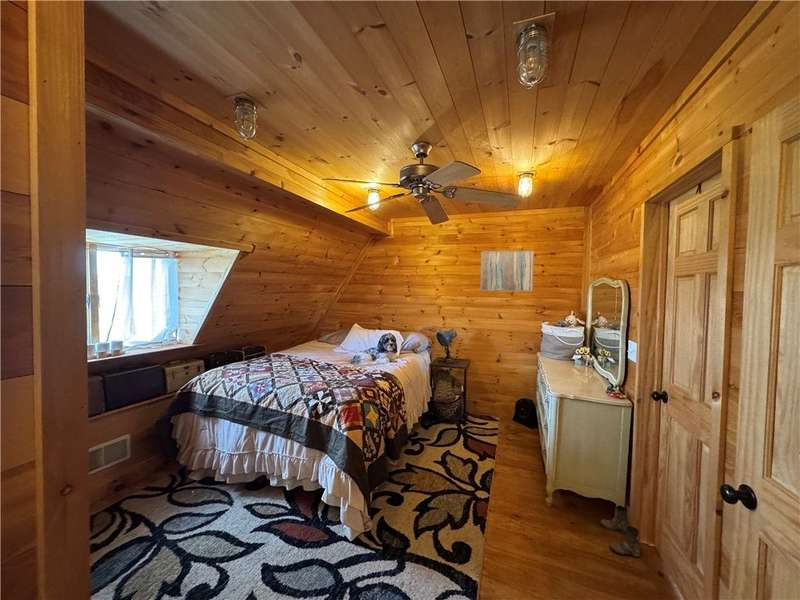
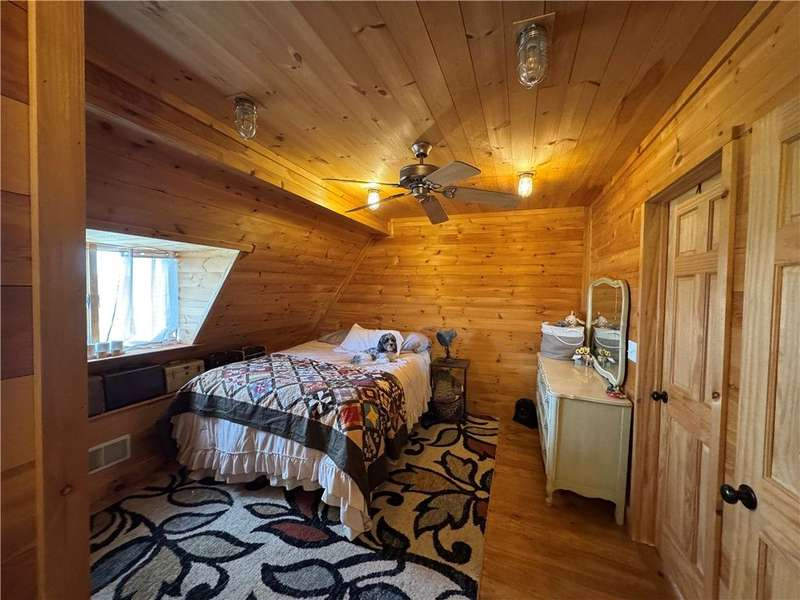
- boots [599,505,641,558]
- wall art [480,249,535,292]
